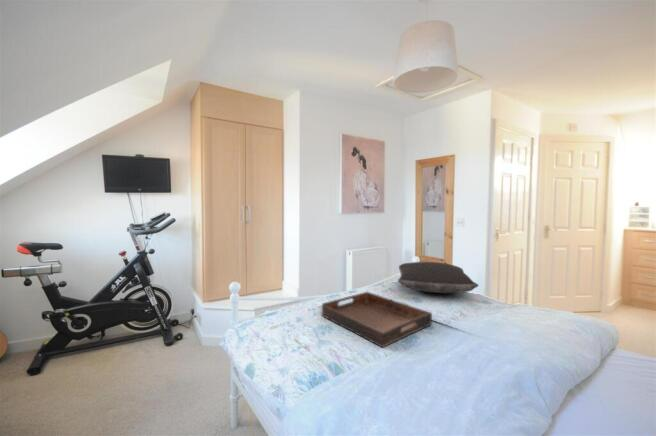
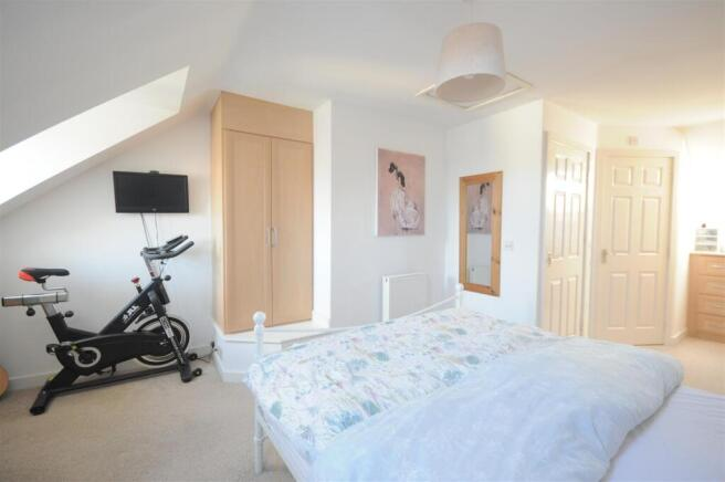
- pillow [397,261,479,294]
- serving tray [321,291,433,349]
